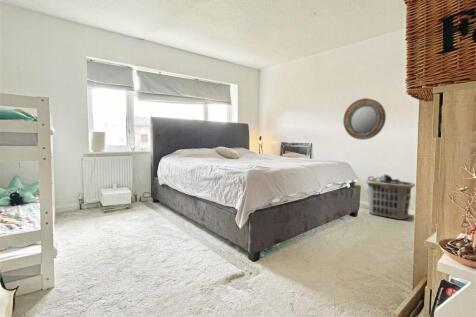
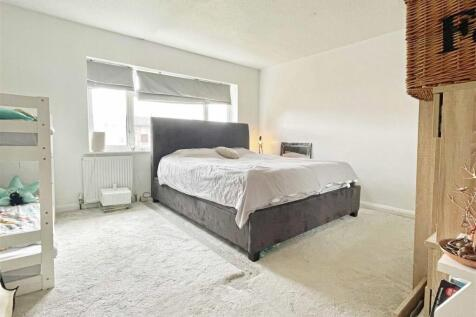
- clothes hamper [364,174,416,221]
- home mirror [342,97,387,141]
